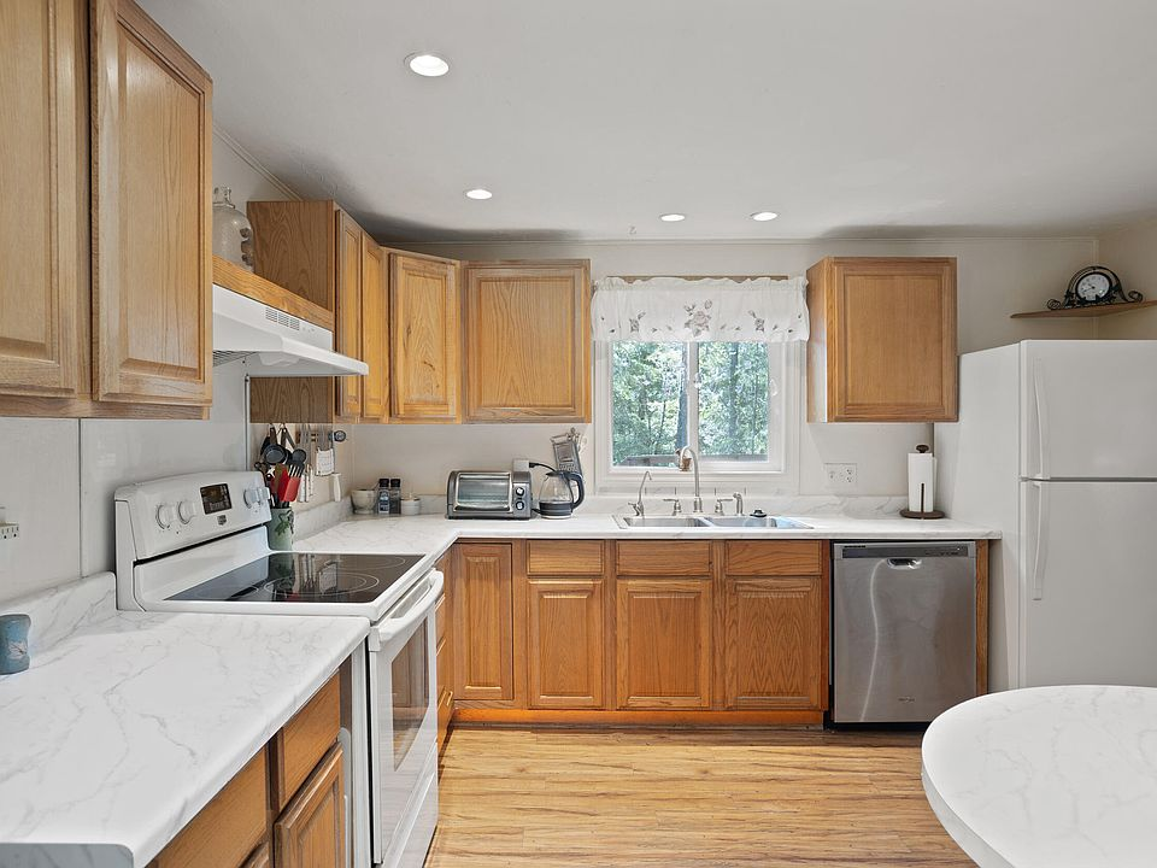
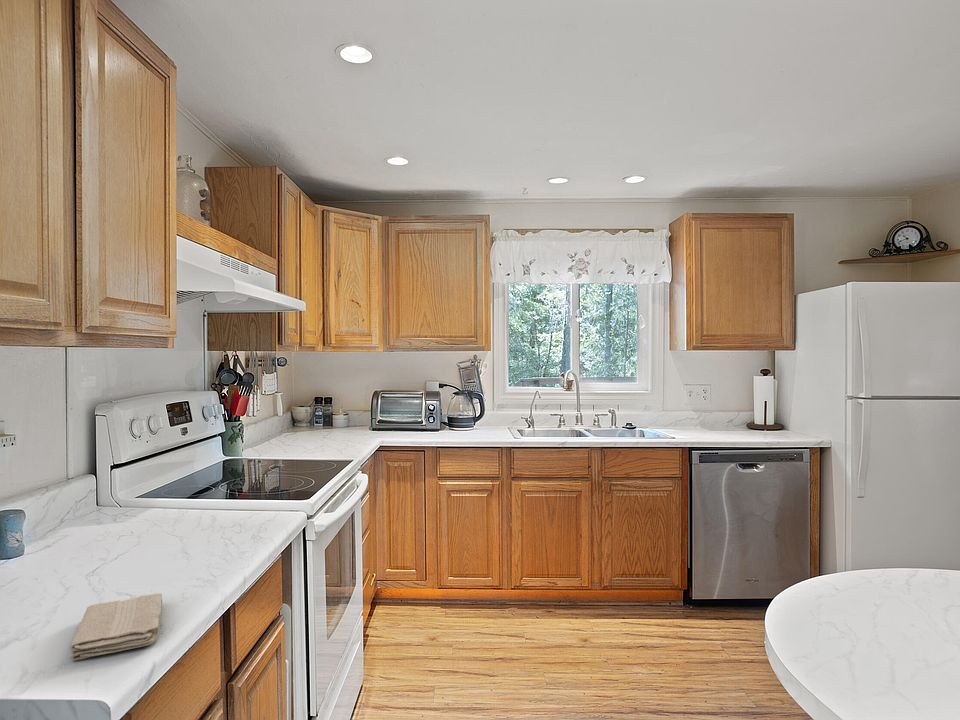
+ washcloth [69,592,163,661]
